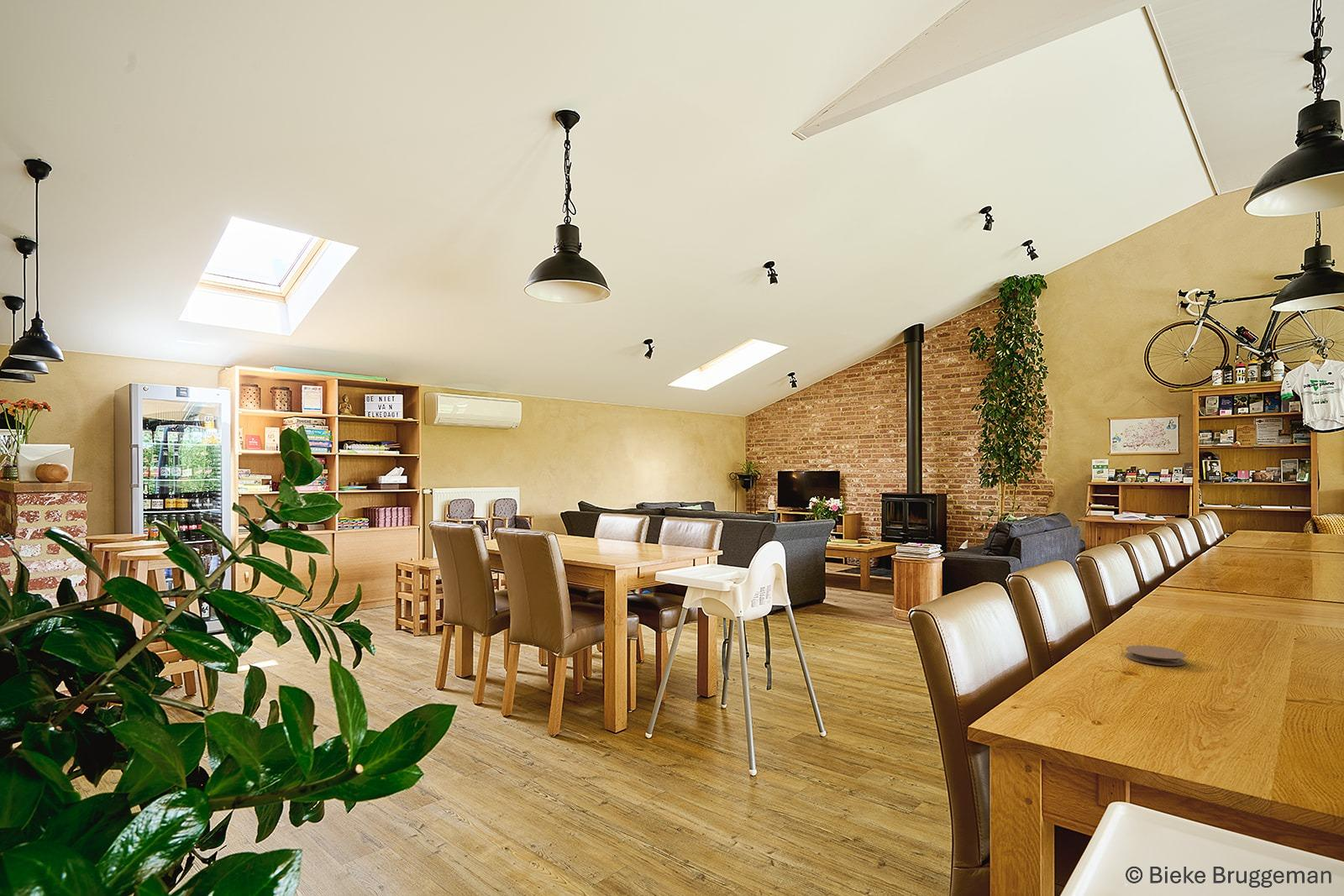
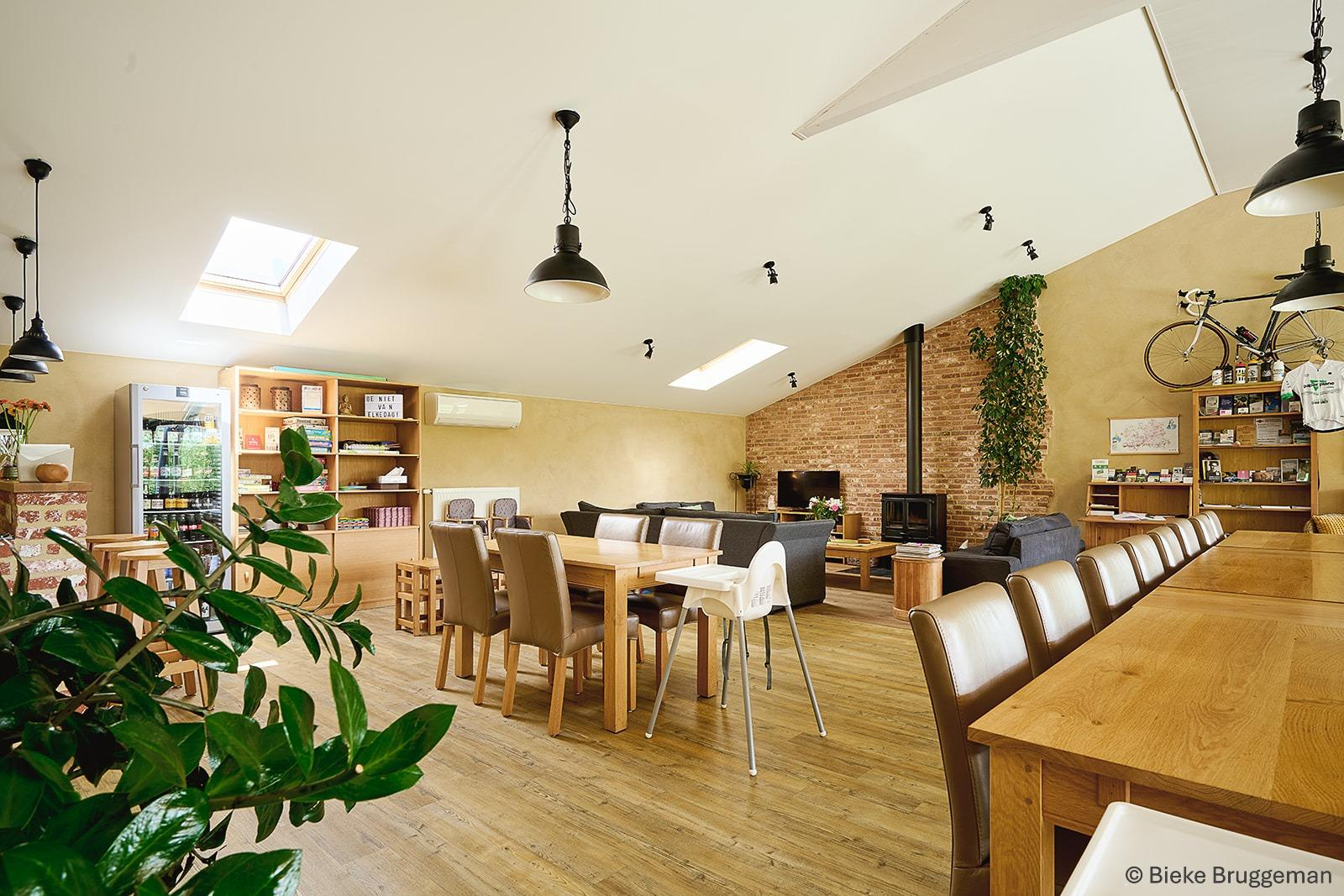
- coaster [1125,645,1187,667]
